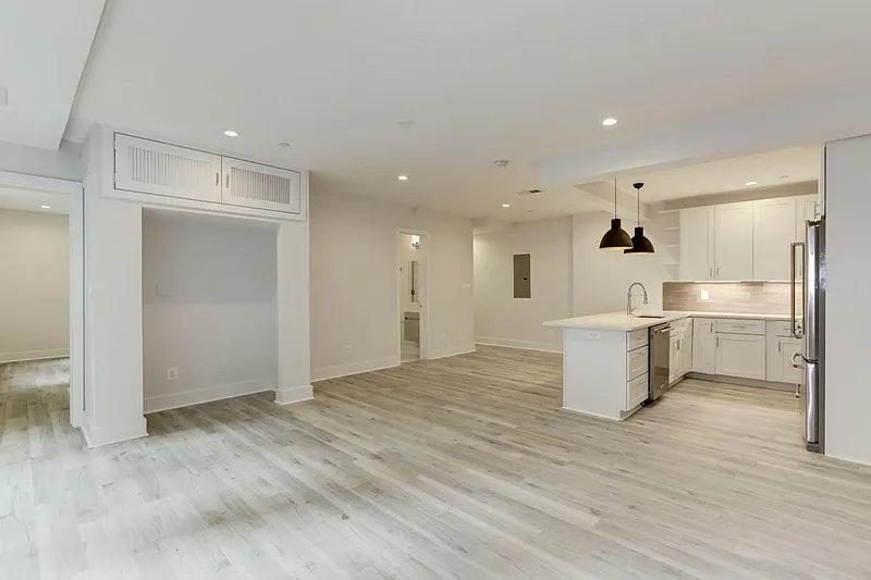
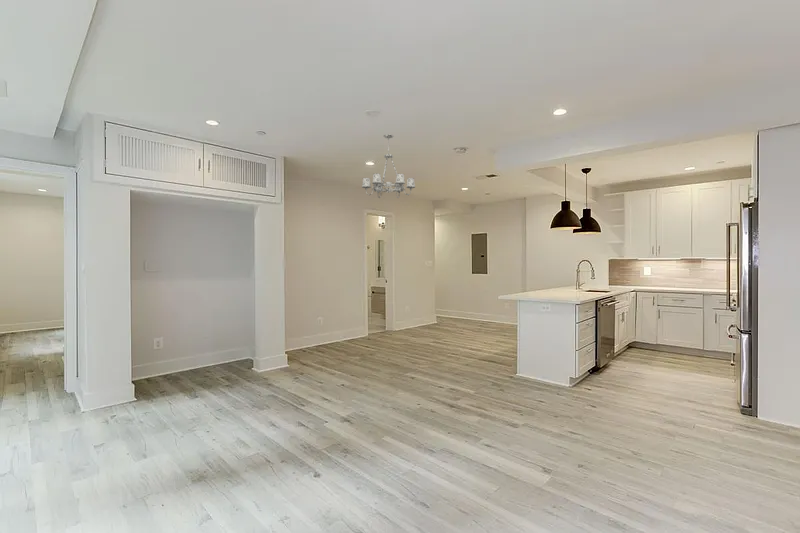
+ chandelier [361,133,416,199]
